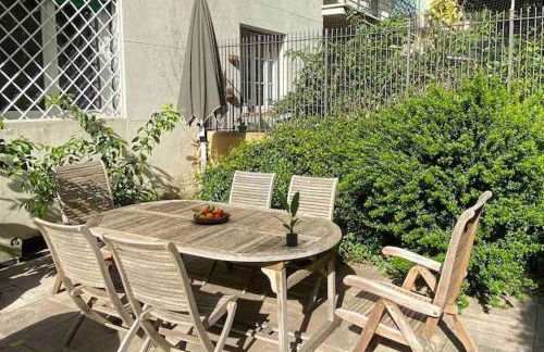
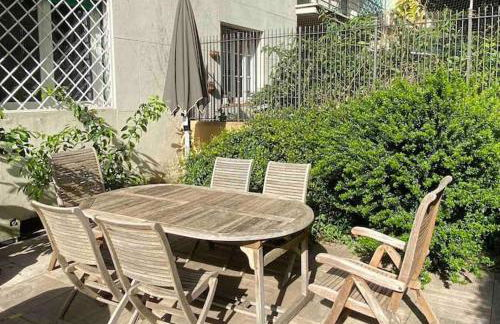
- potted plant [272,189,304,248]
- fruit bowl [189,203,232,225]
